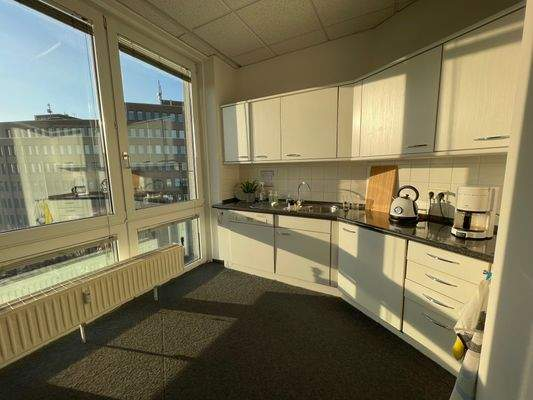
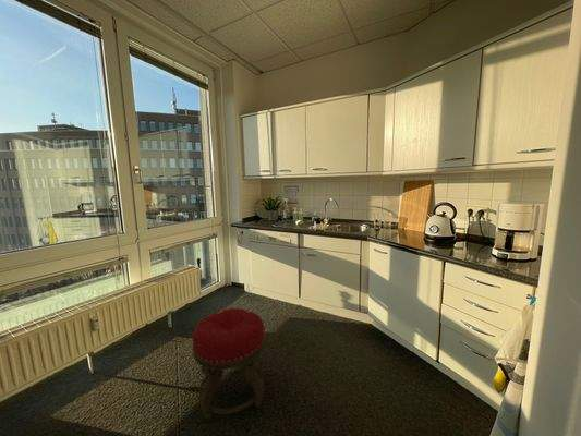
+ stool [192,307,266,421]
